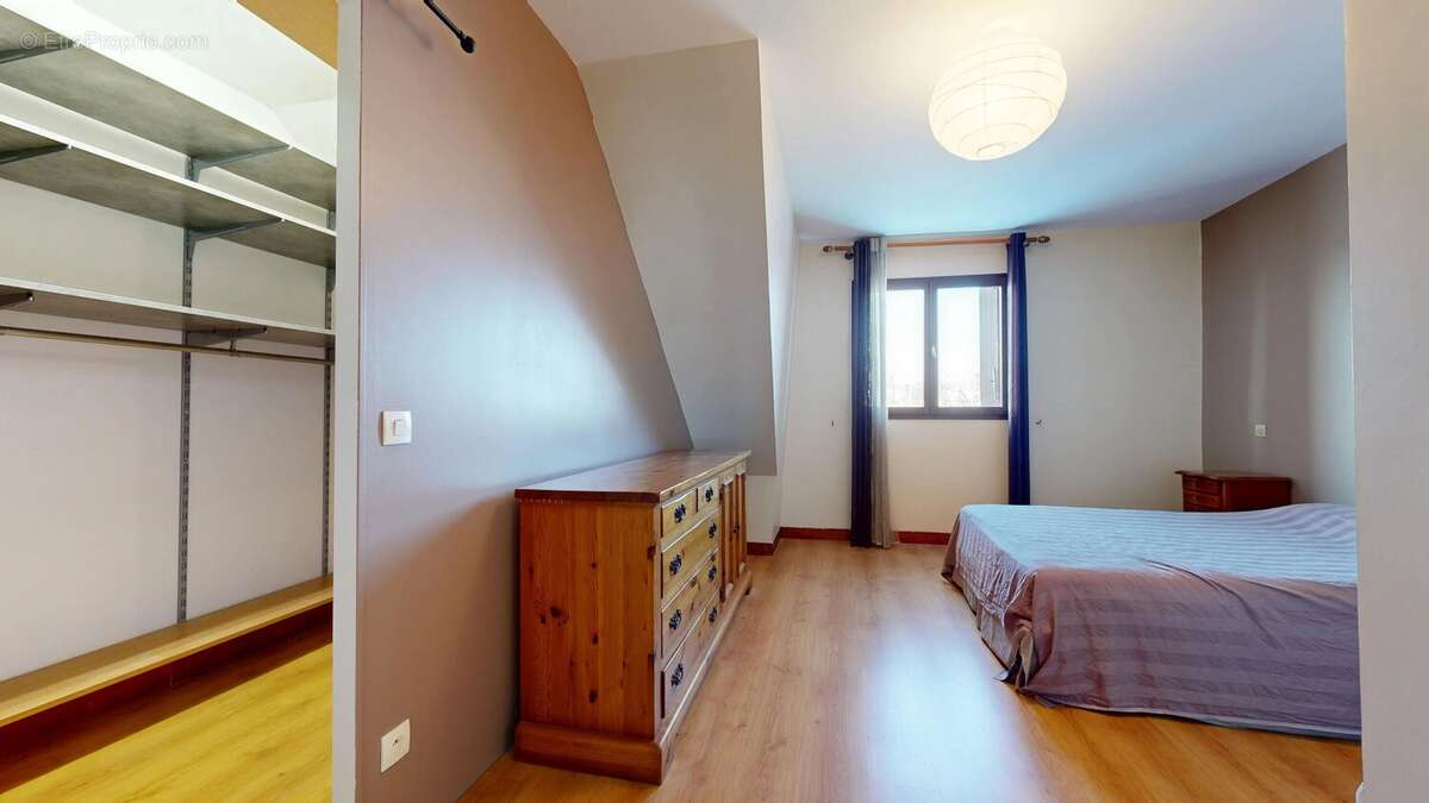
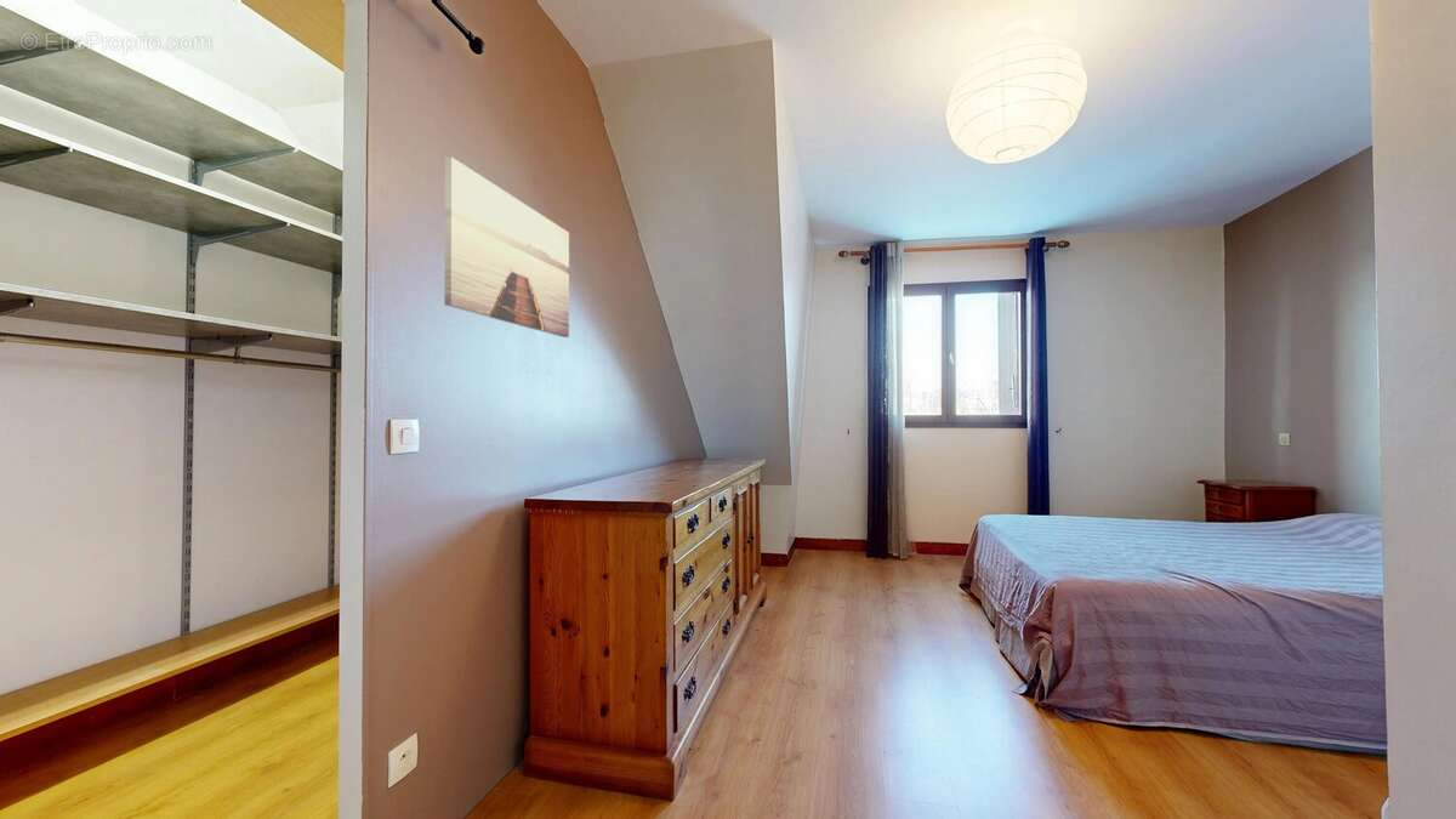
+ wall art [443,155,570,339]
